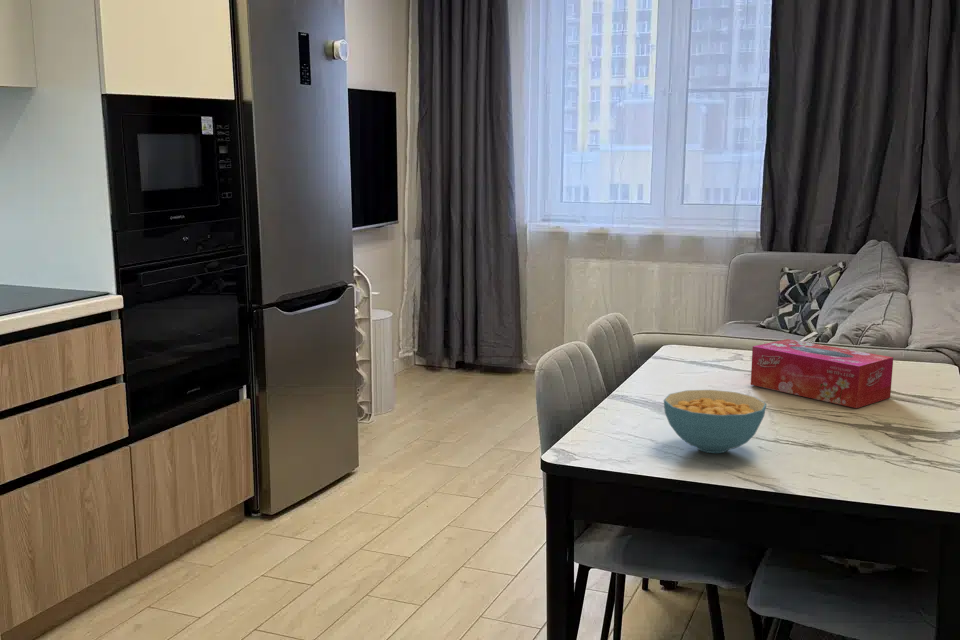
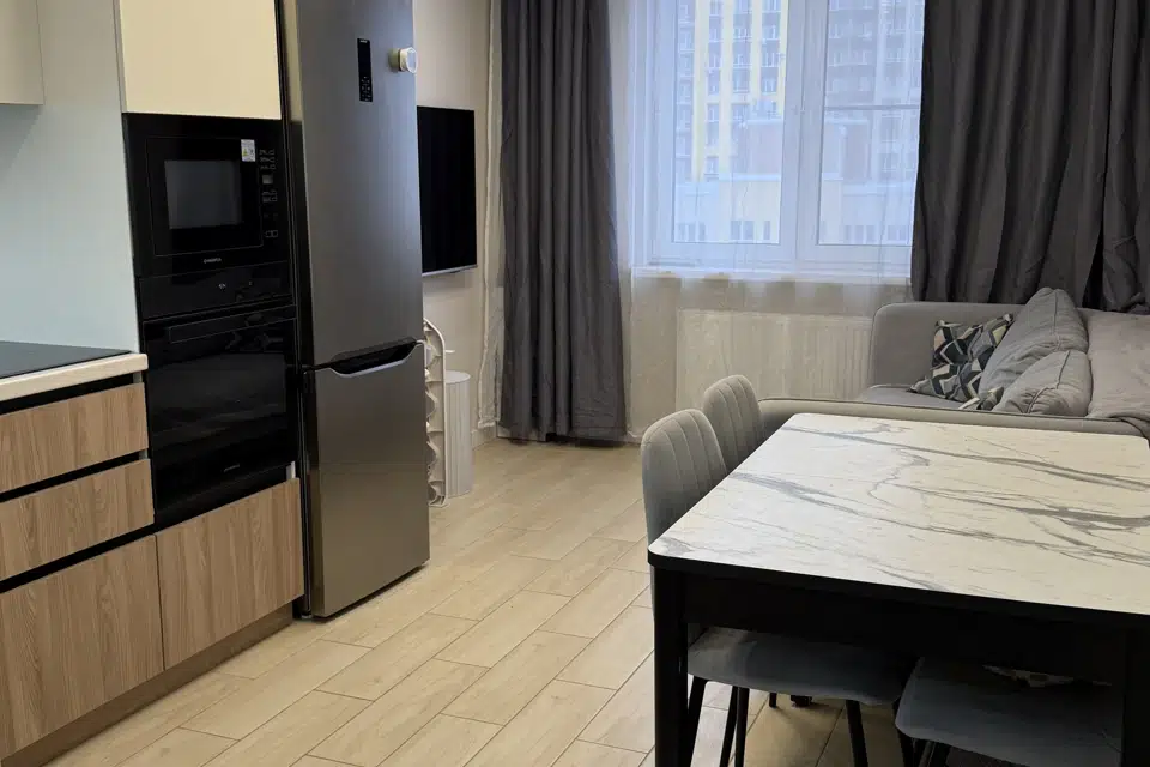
- tissue box [750,338,894,409]
- cereal bowl [663,389,767,454]
